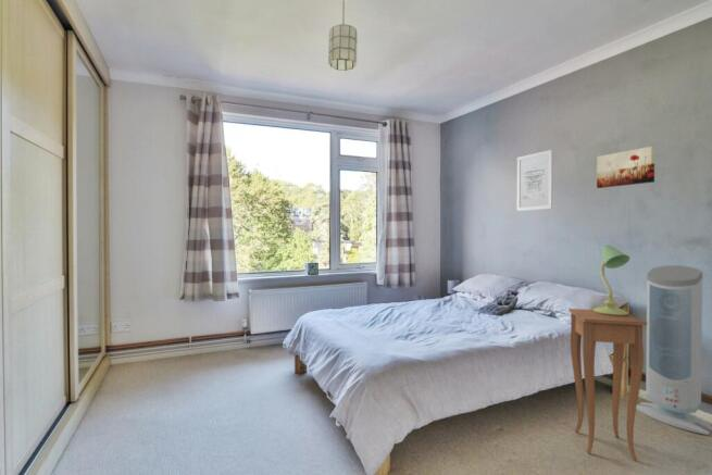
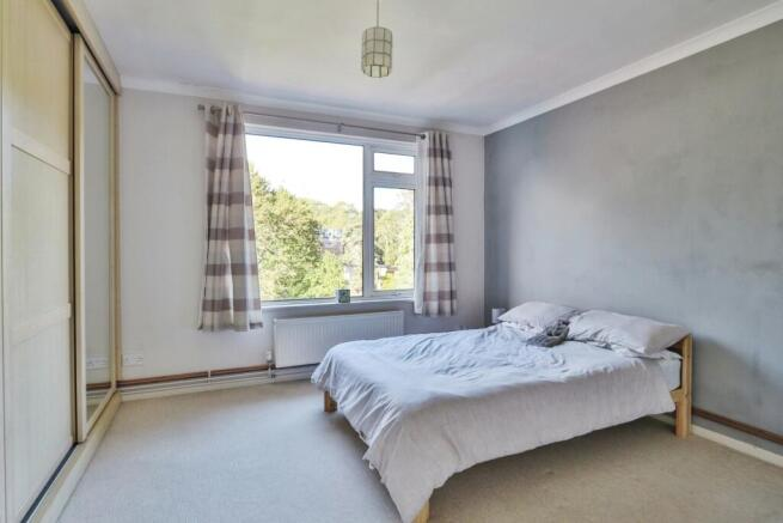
- side table [567,308,647,462]
- air purifier [636,264,712,436]
- table lamp [592,243,630,316]
- wall art [516,149,553,212]
- wall art [596,146,655,189]
